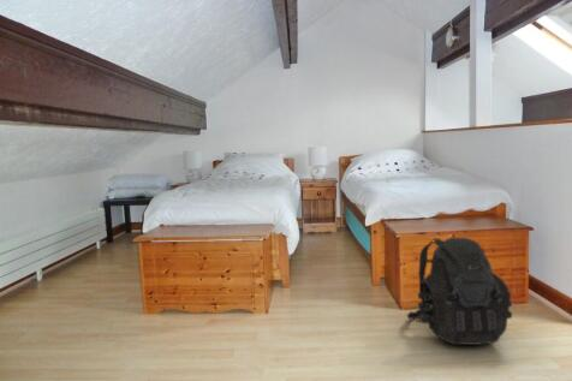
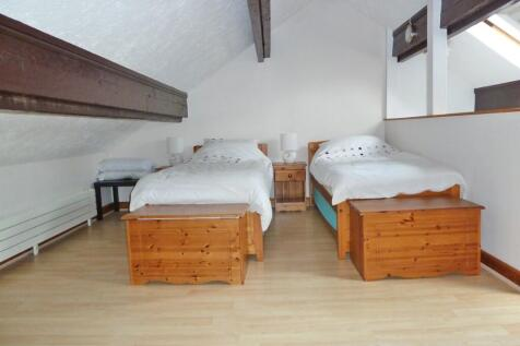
- backpack [406,237,513,346]
